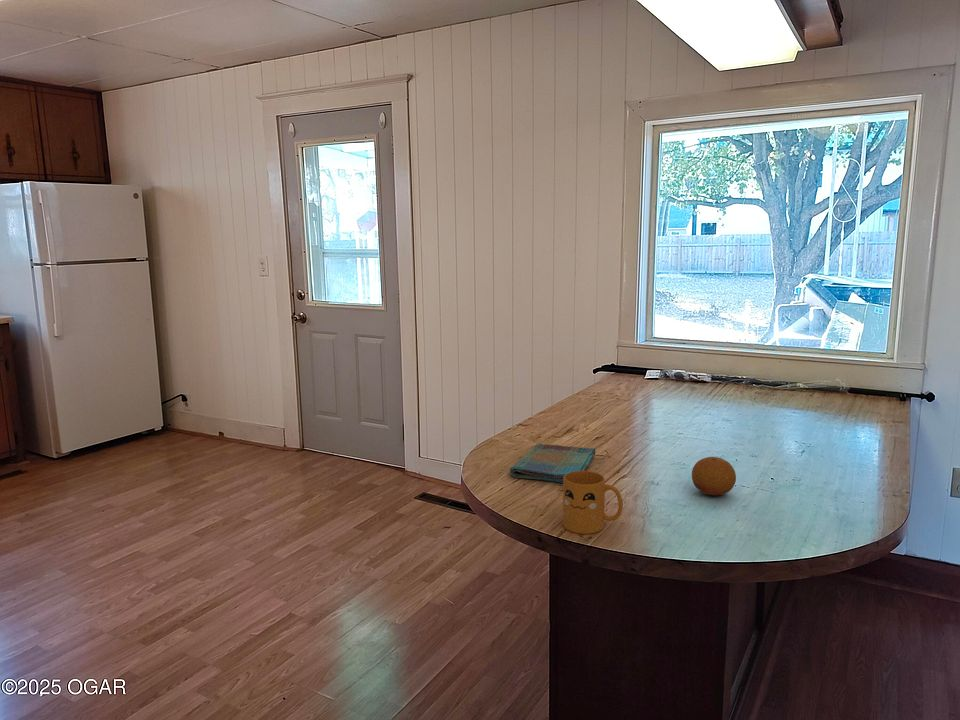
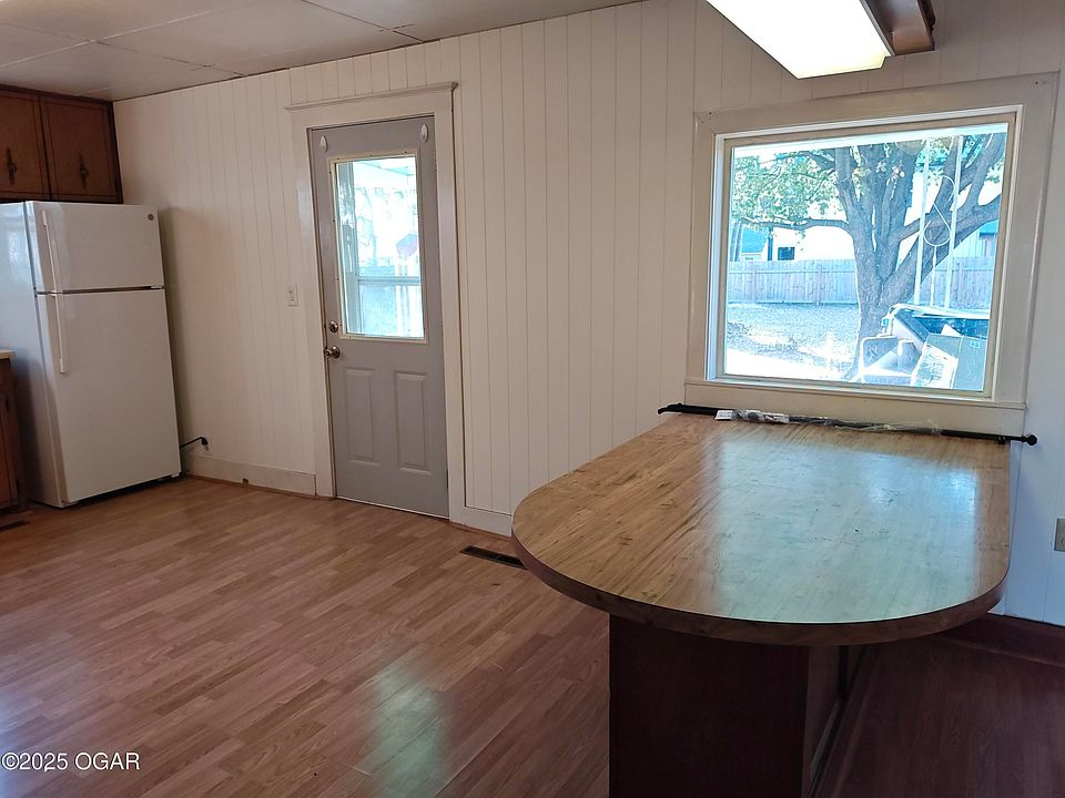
- dish towel [509,442,596,484]
- mug [562,470,624,535]
- fruit [691,456,737,496]
